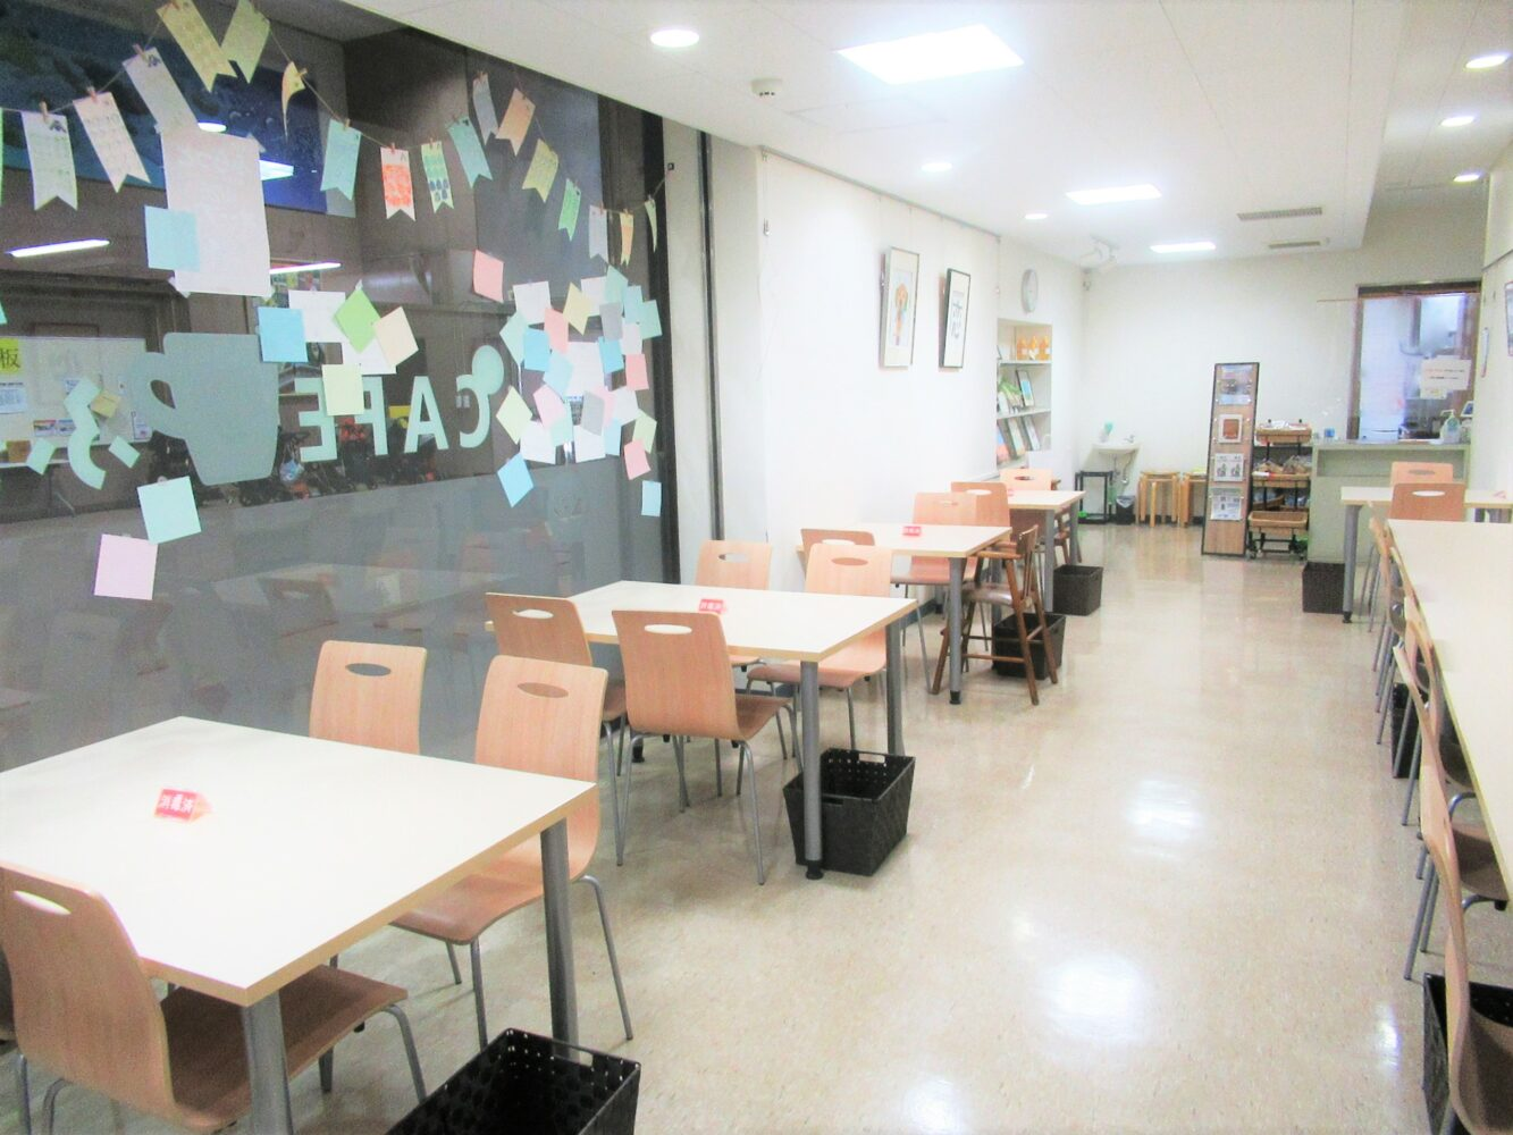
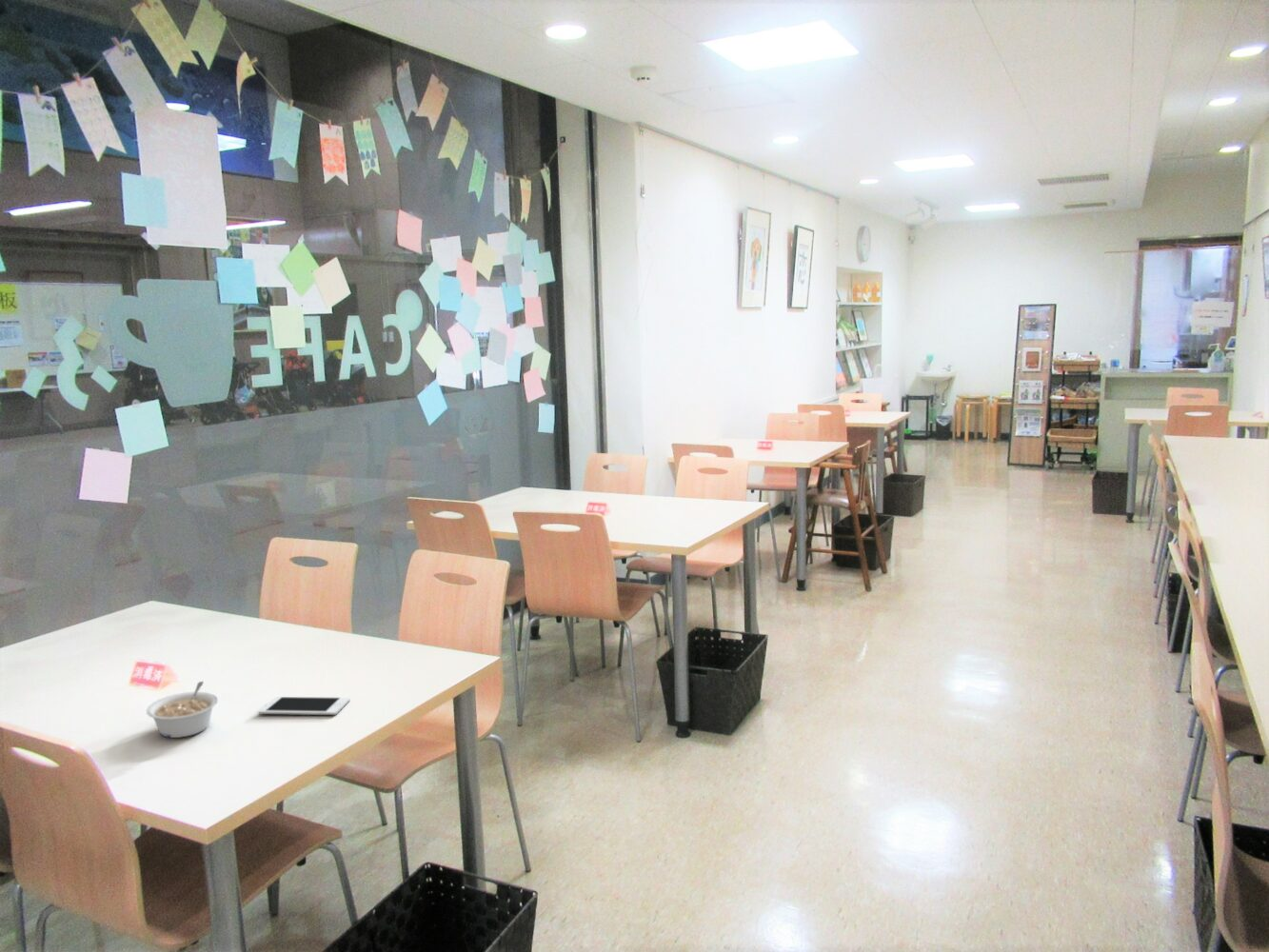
+ legume [146,681,219,739]
+ cell phone [257,696,351,716]
